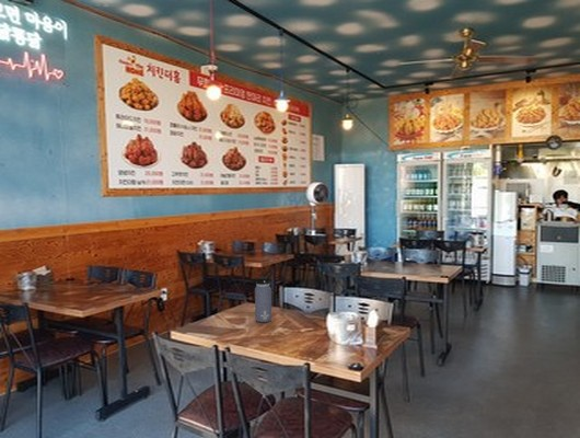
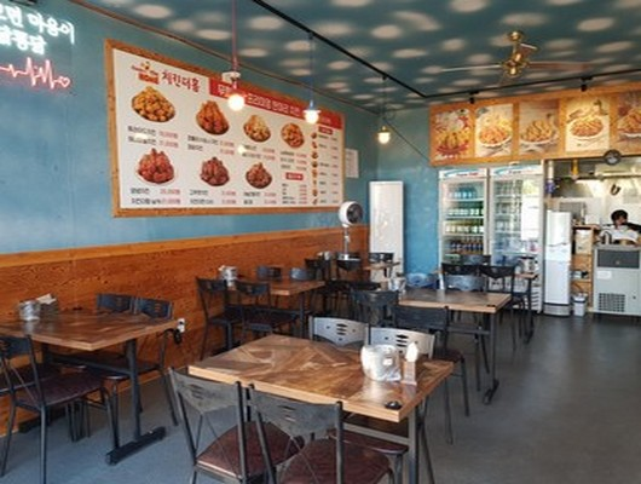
- water bottle [254,269,274,323]
